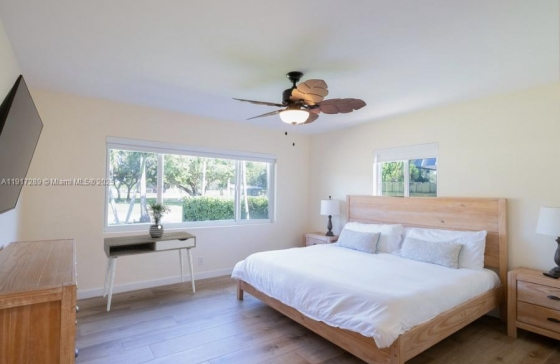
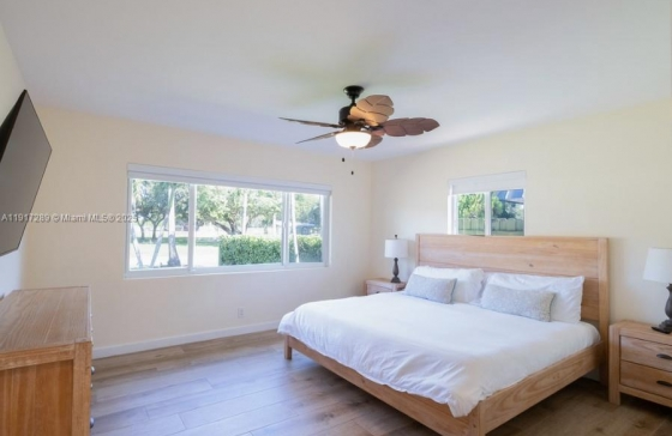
- desk [102,230,197,312]
- potted plant [144,201,172,239]
